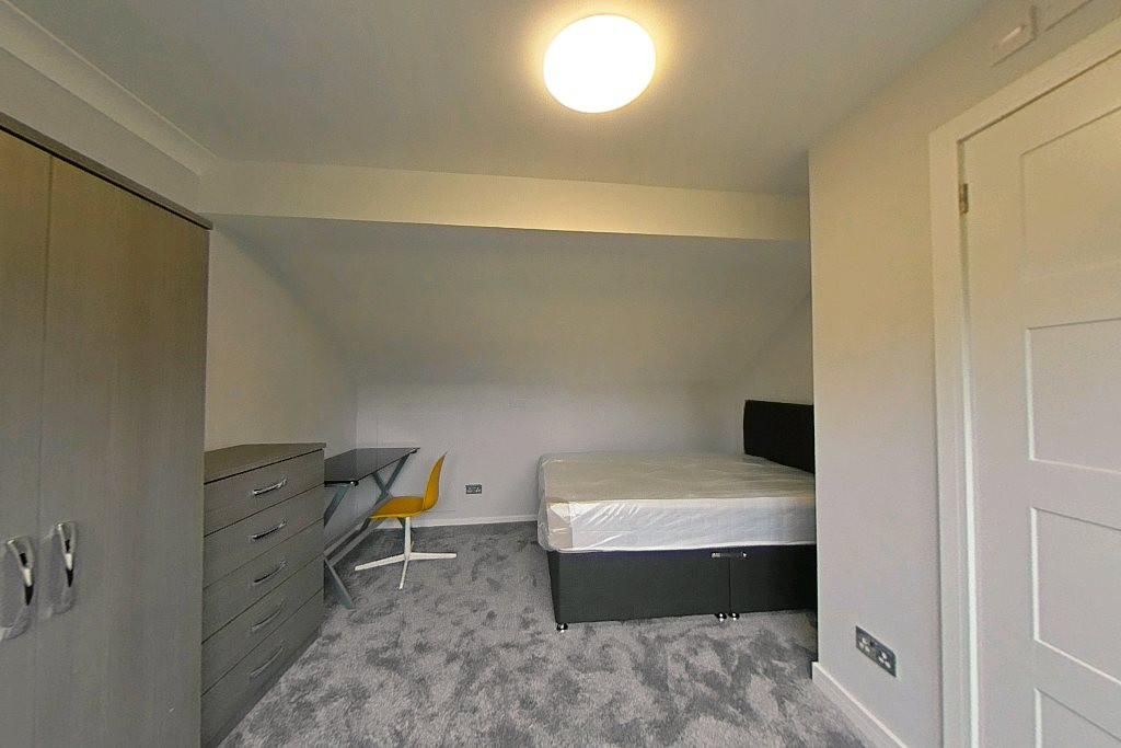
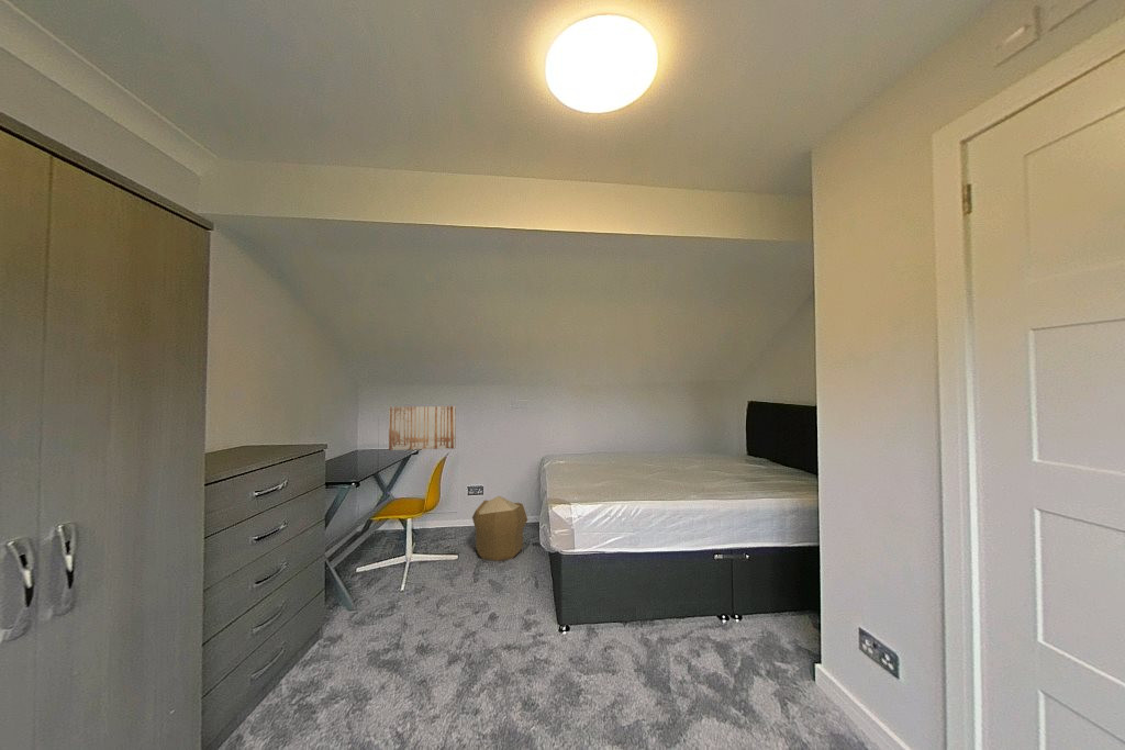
+ pouf [471,495,528,562]
+ wall art [388,405,457,451]
